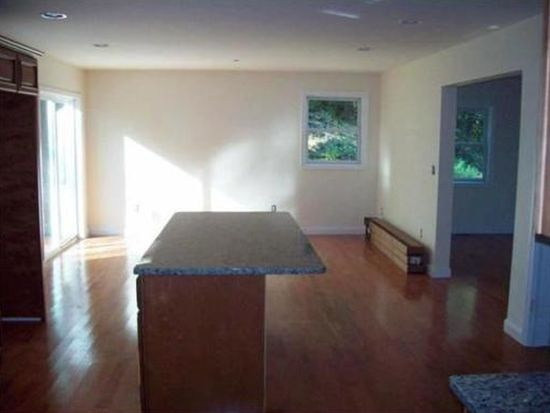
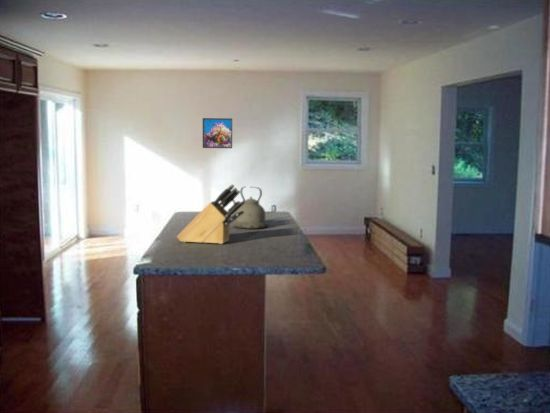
+ kettle [232,186,269,230]
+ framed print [202,117,233,149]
+ knife block [176,183,245,245]
